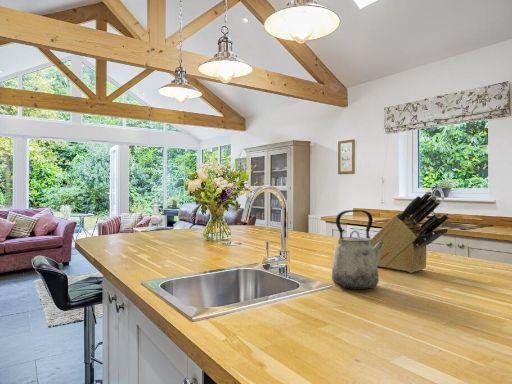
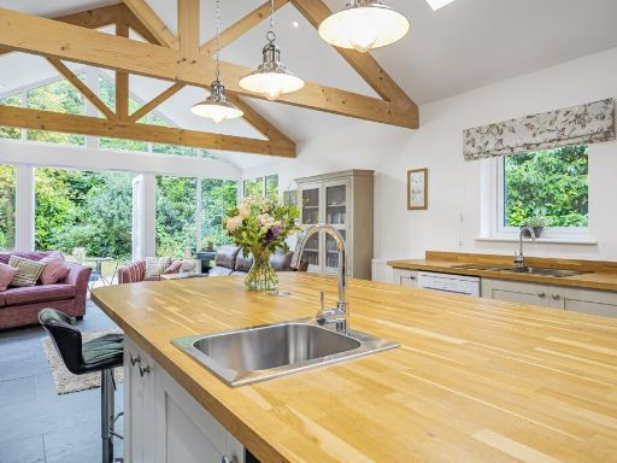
- knife block [370,190,451,274]
- kettle [331,209,385,291]
